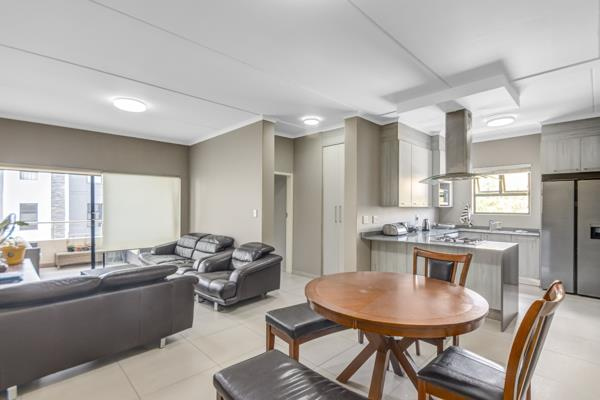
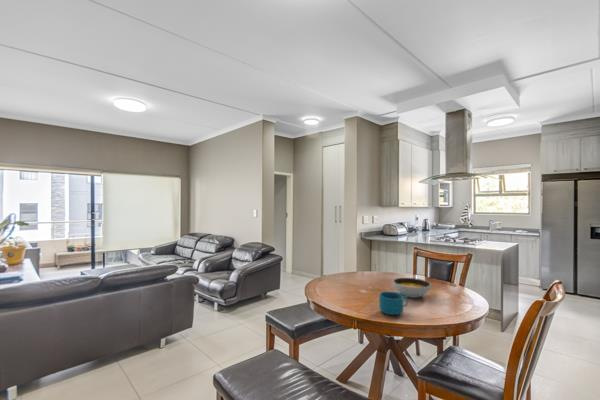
+ soup bowl [392,277,432,299]
+ cup [378,290,409,316]
